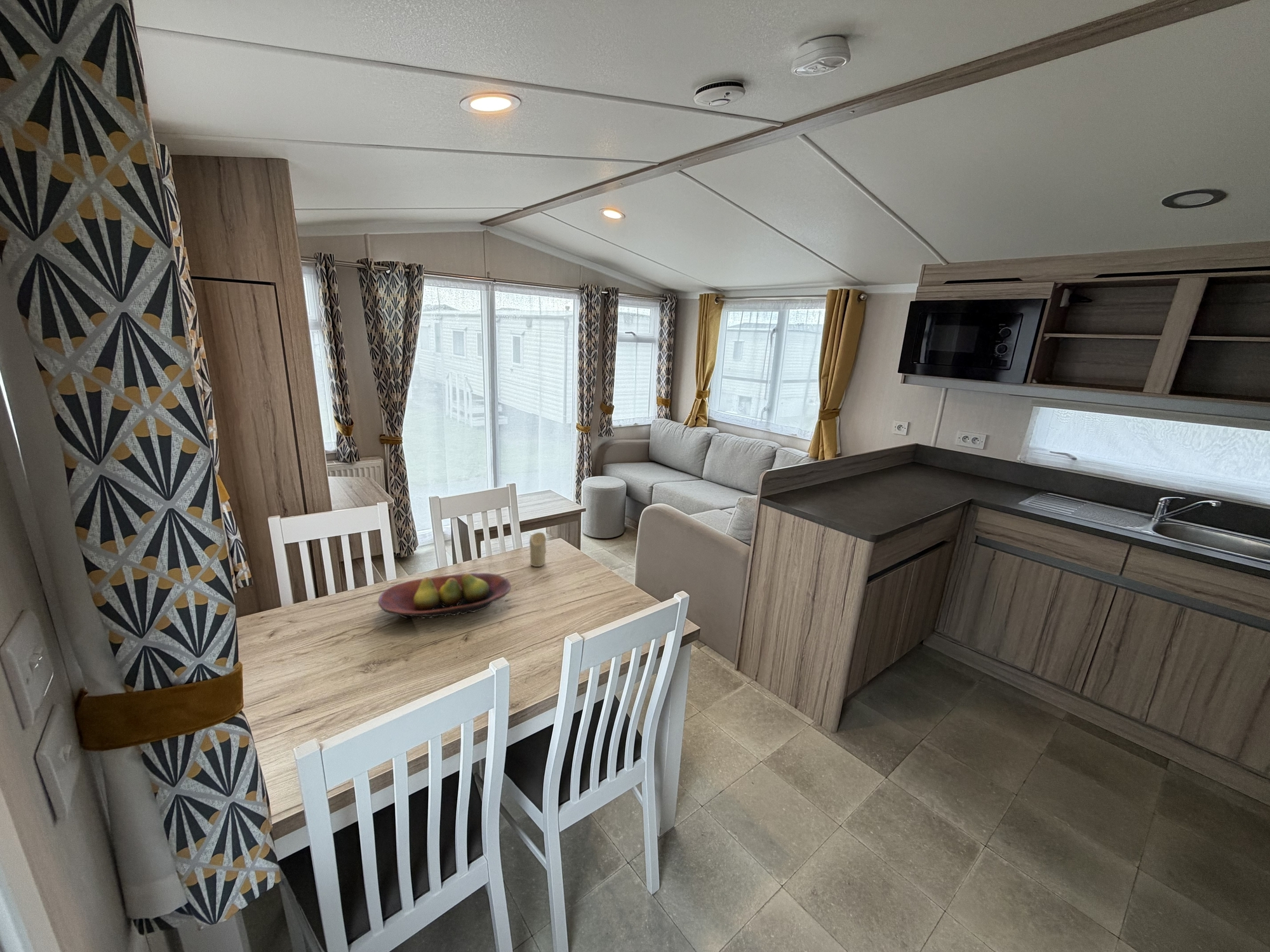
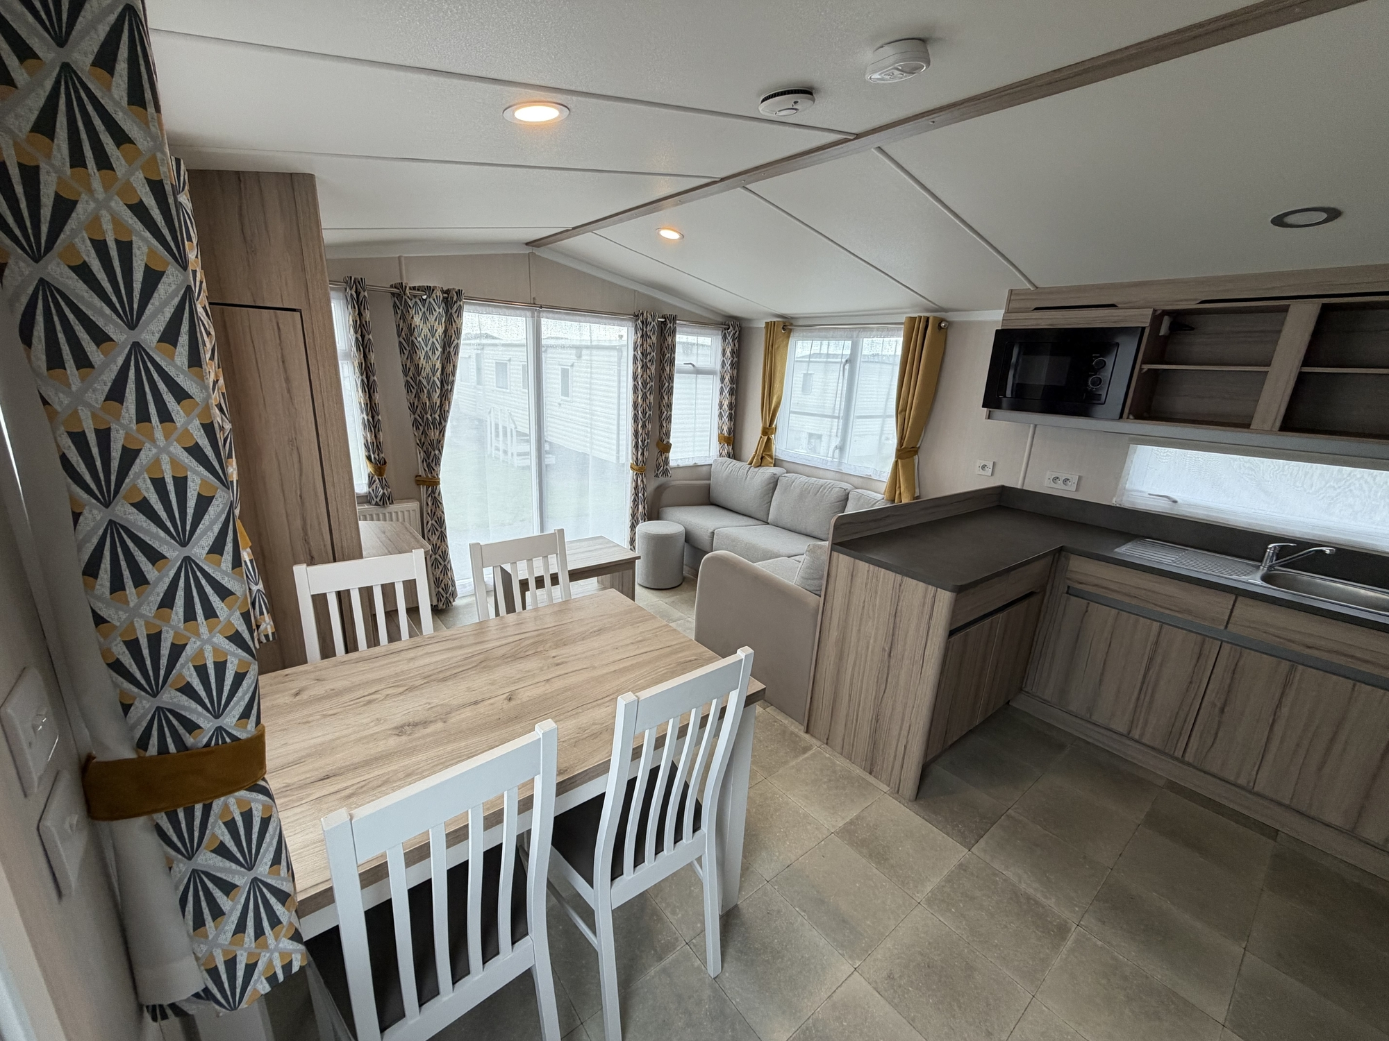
- fruit bowl [378,572,512,619]
- candle [529,532,547,567]
